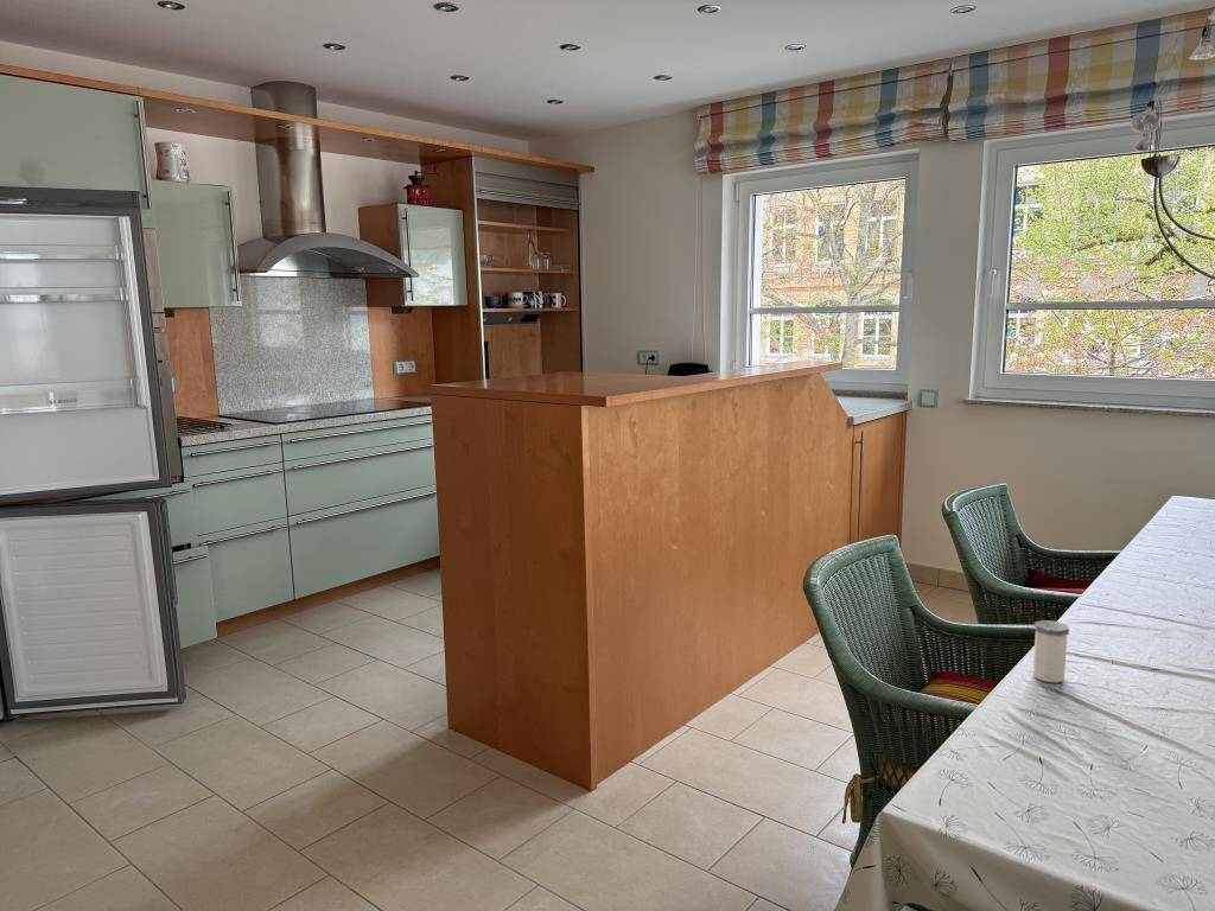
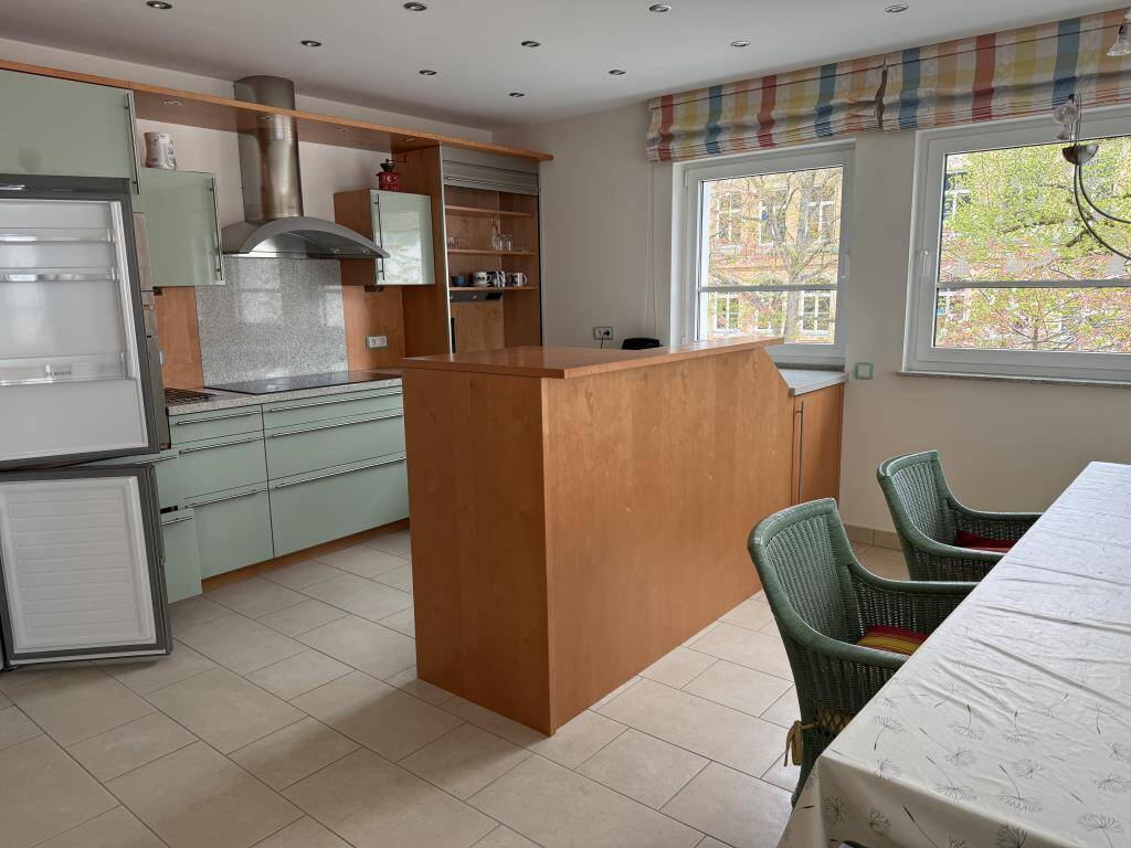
- salt shaker [1032,619,1070,684]
